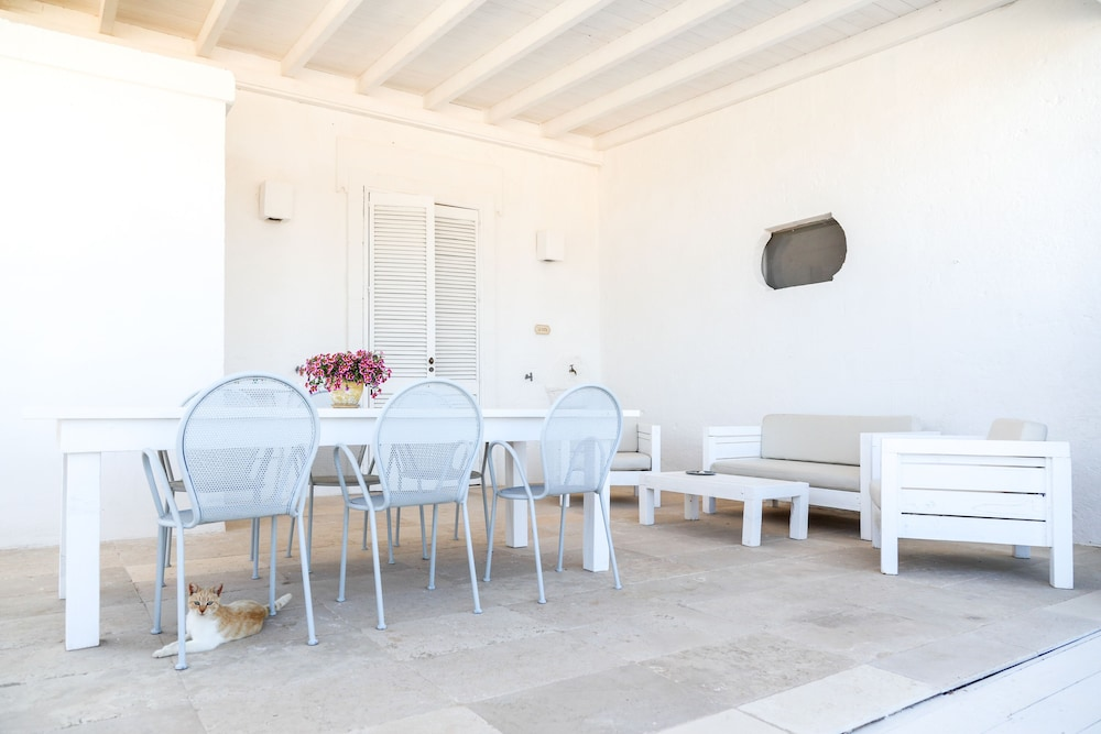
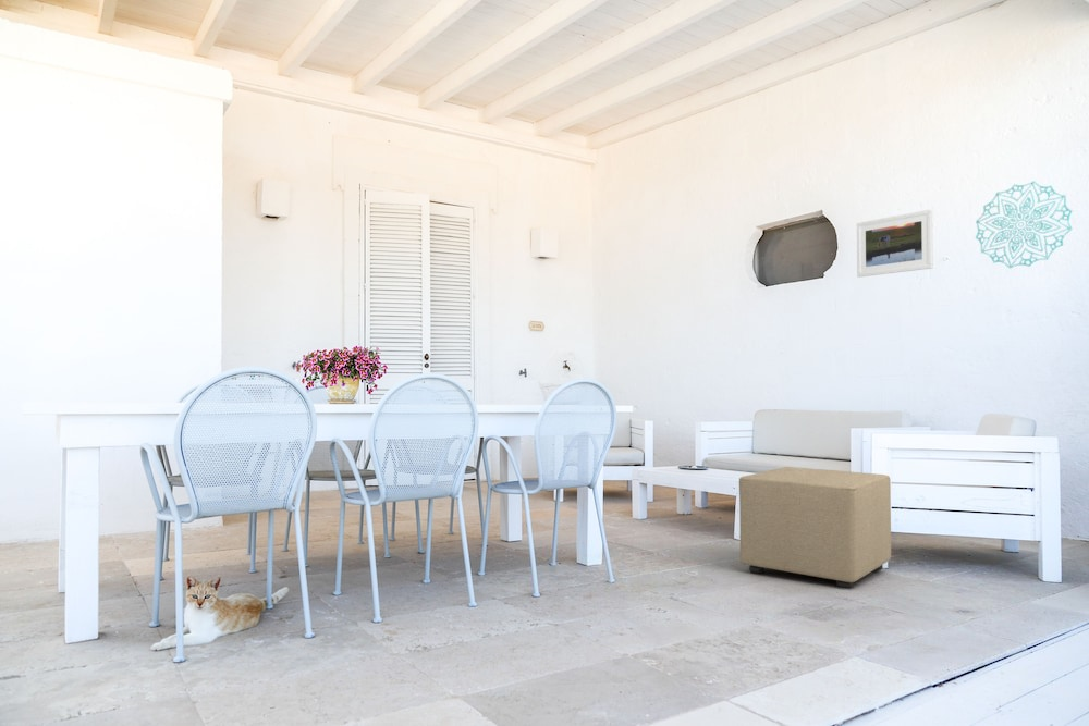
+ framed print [856,209,934,279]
+ wall decoration [975,180,1073,270]
+ ottoman [738,466,892,589]
